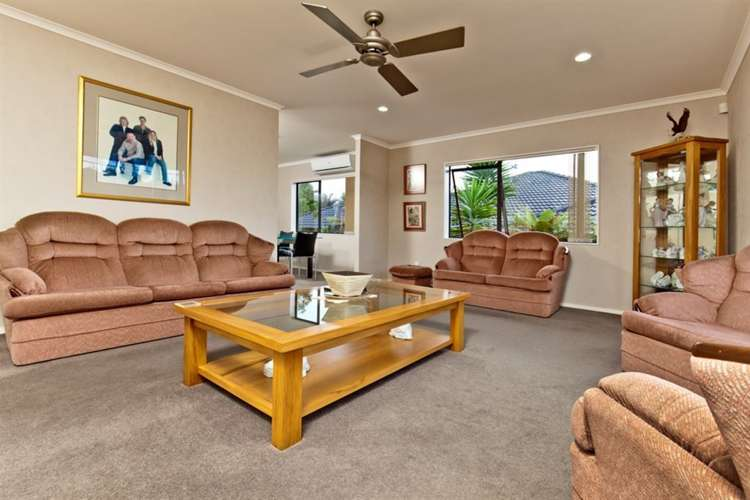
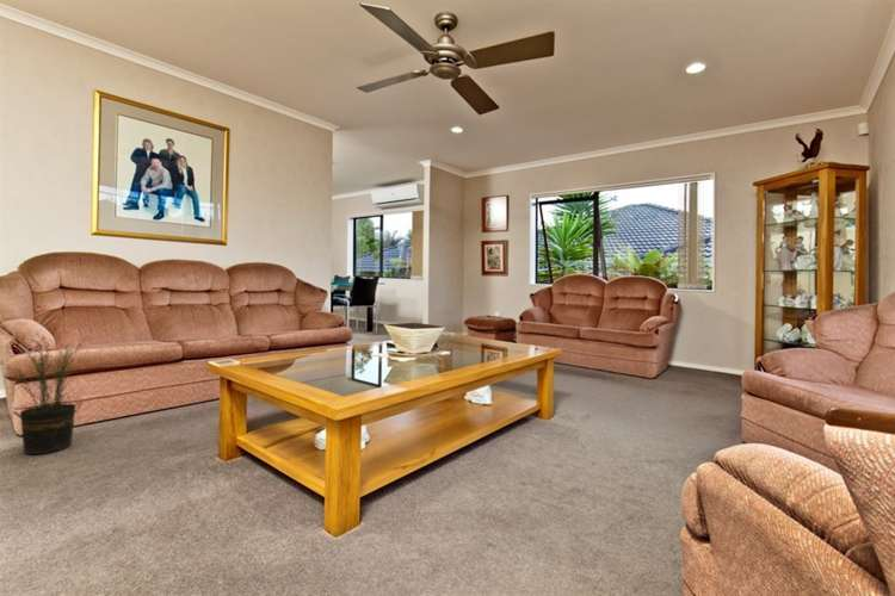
+ potted plant [0,329,92,455]
